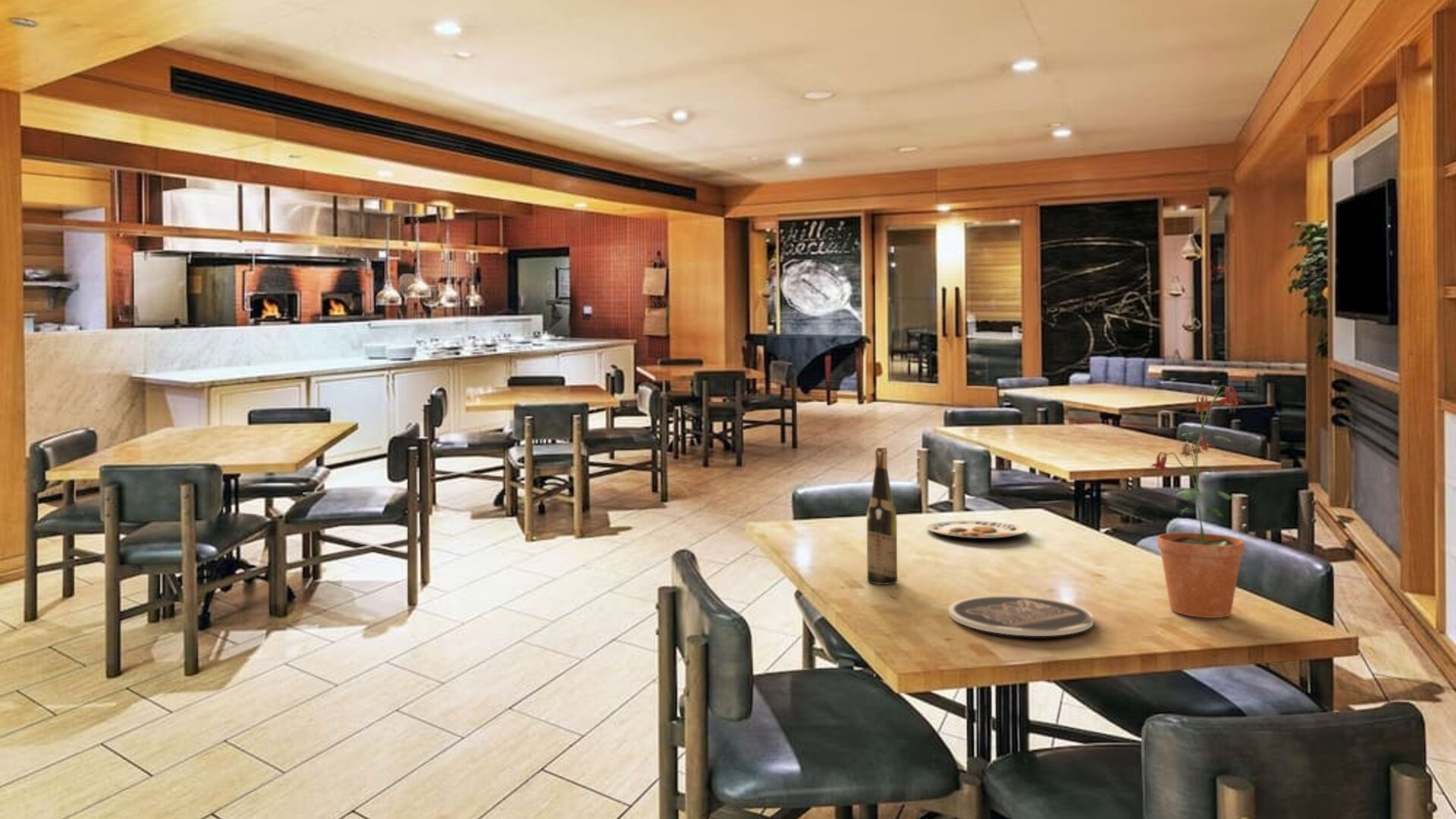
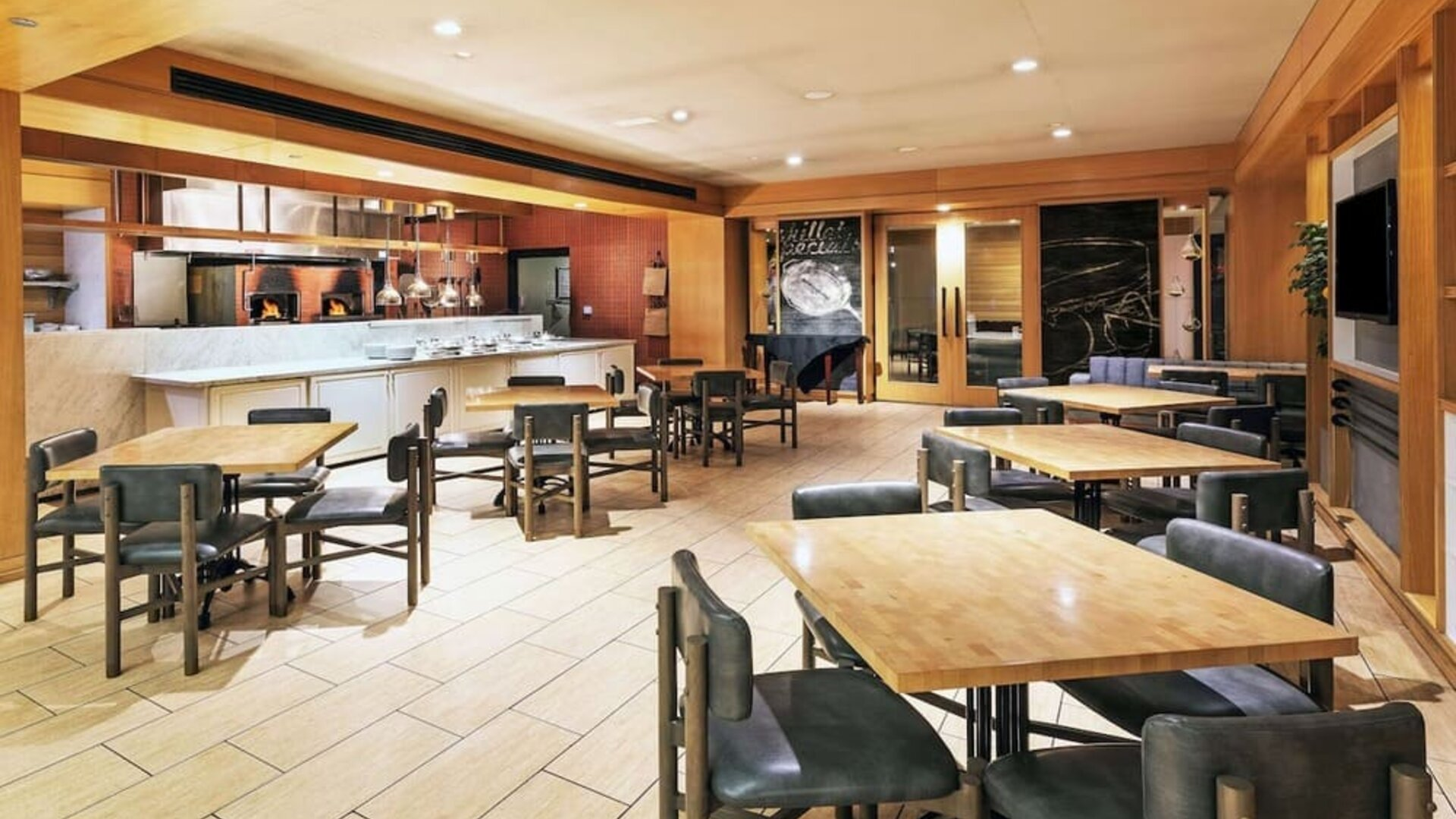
- plate [948,595,1094,637]
- plate [926,520,1028,539]
- wine bottle [866,447,898,585]
- potted plant [1148,384,1247,619]
